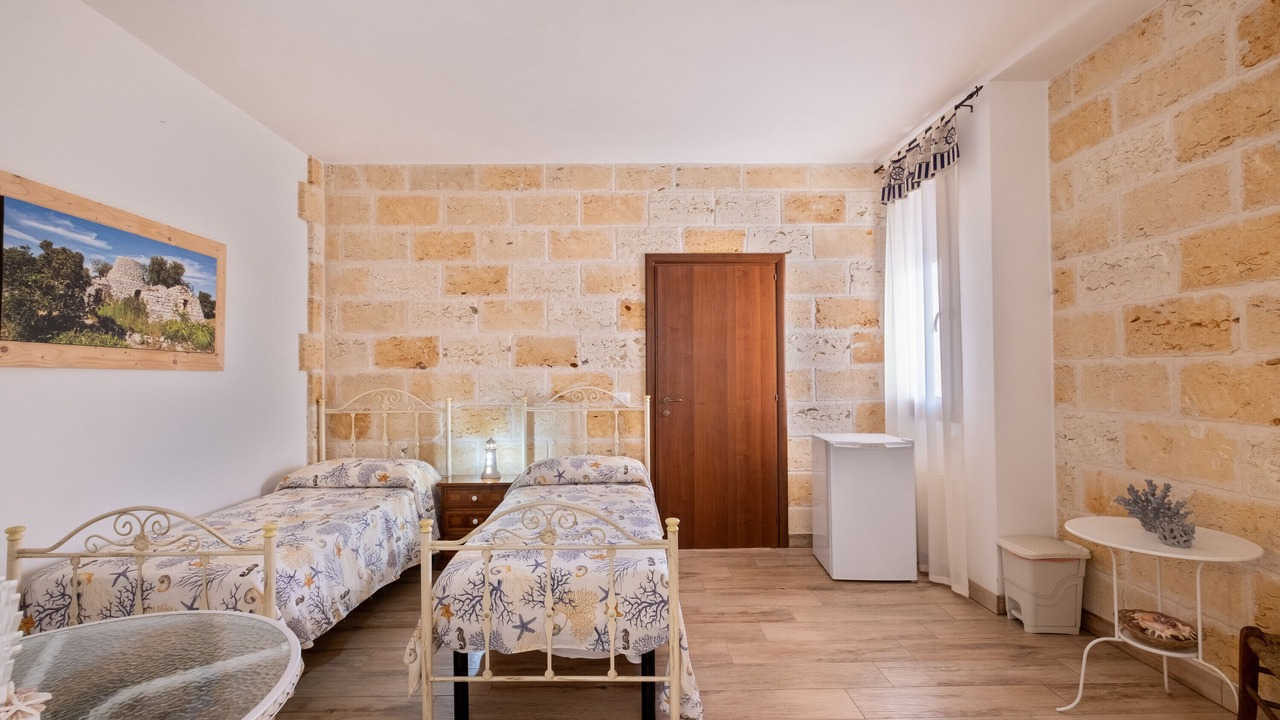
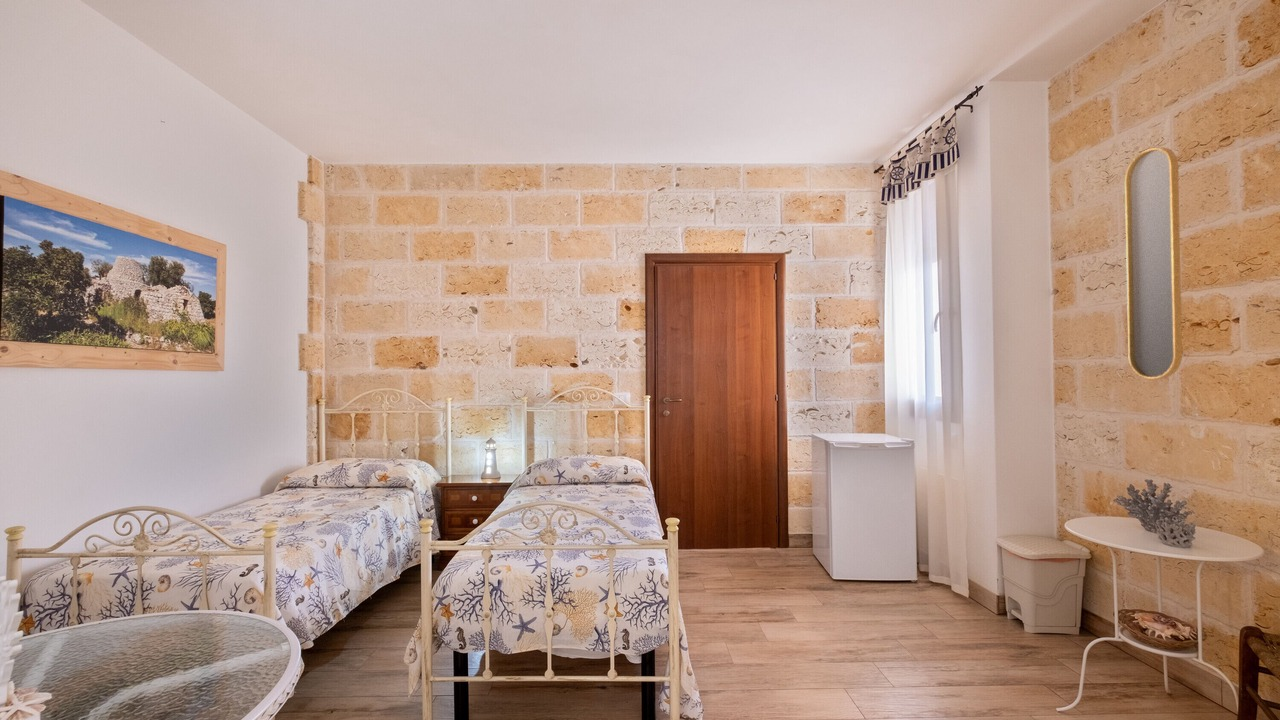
+ home mirror [1124,147,1184,380]
